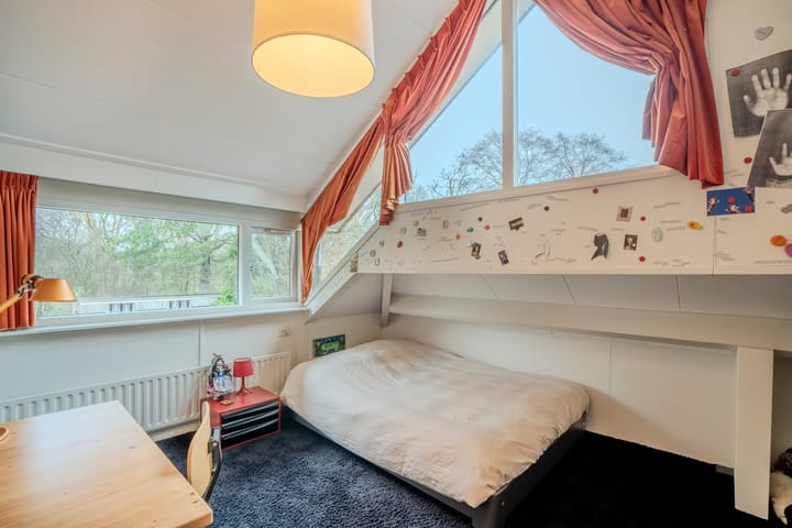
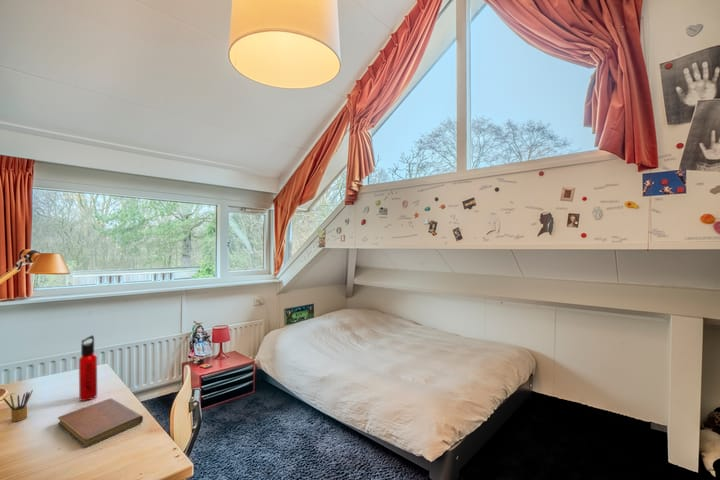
+ pencil box [2,389,34,423]
+ notebook [57,397,144,448]
+ water bottle [78,334,98,402]
